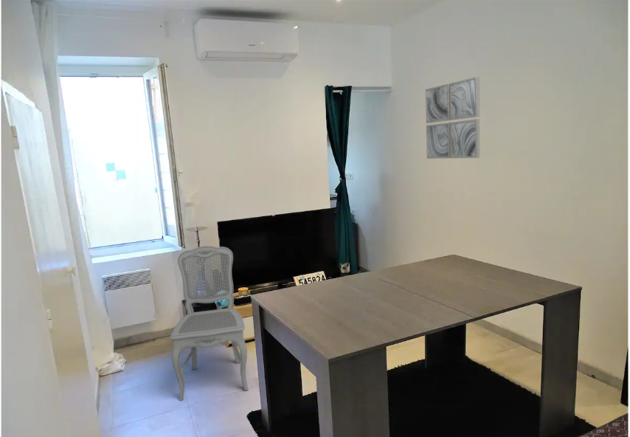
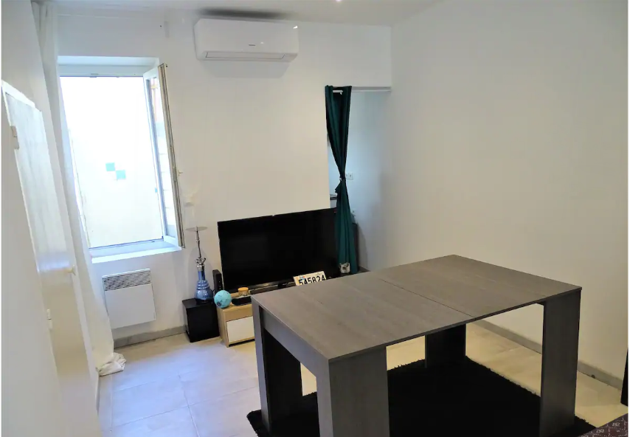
- wall art [424,76,481,160]
- dining chair [169,245,249,402]
